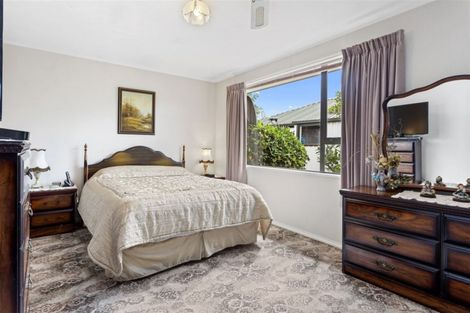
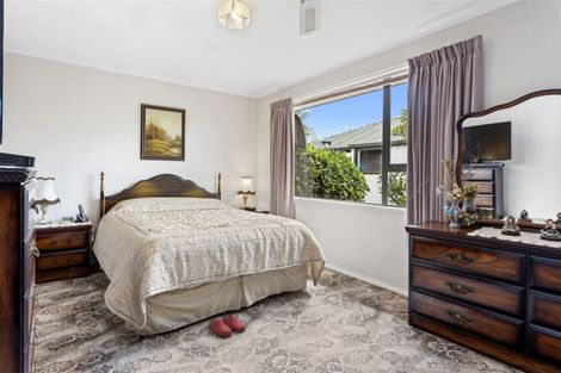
+ slippers [208,315,247,338]
